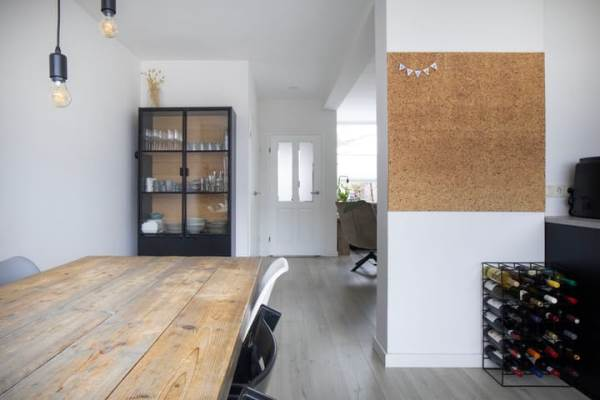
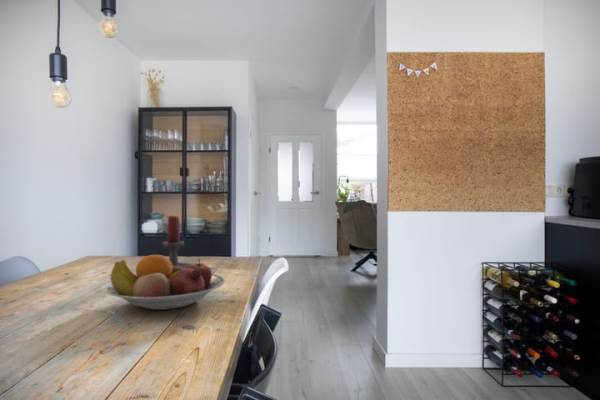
+ candle holder [162,215,192,269]
+ fruit bowl [105,254,226,311]
